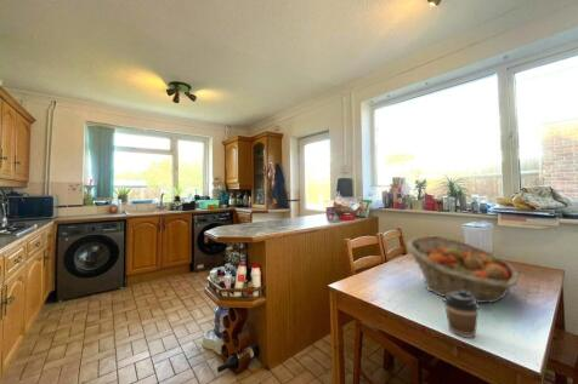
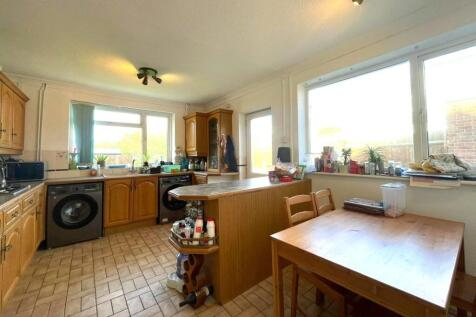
- fruit basket [406,235,520,304]
- coffee cup [443,291,480,339]
